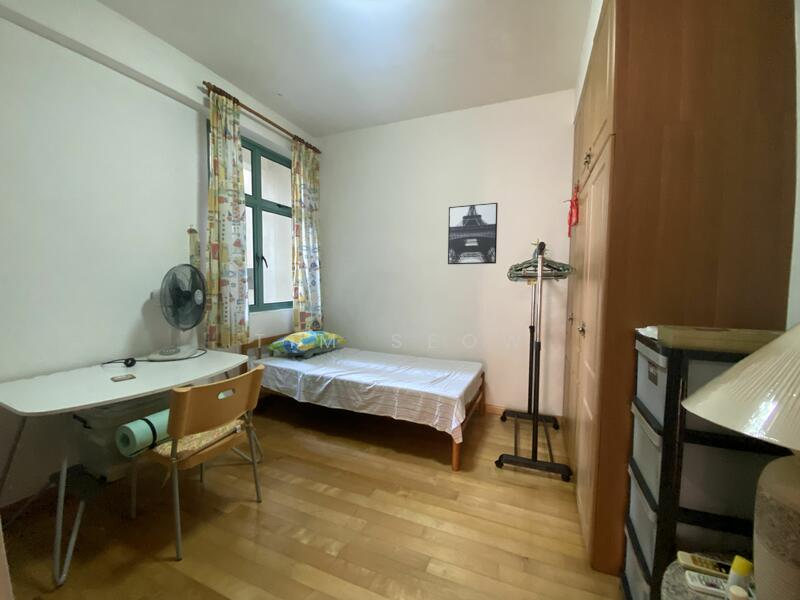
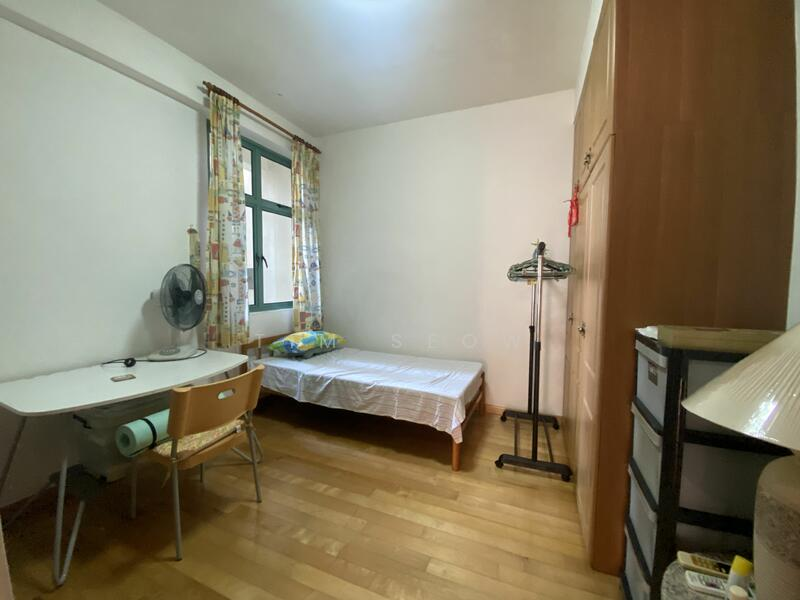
- wall art [447,202,499,265]
